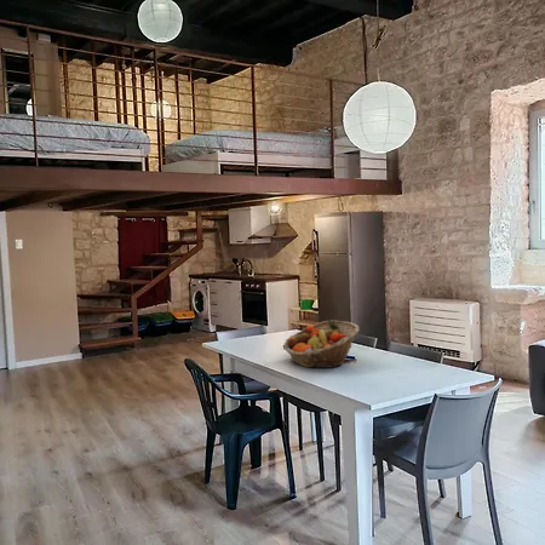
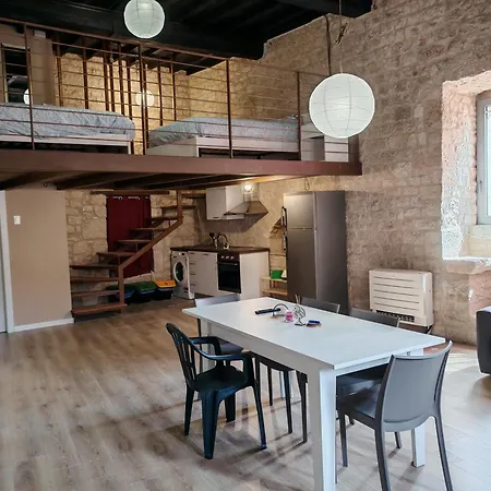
- fruit basket [282,320,360,369]
